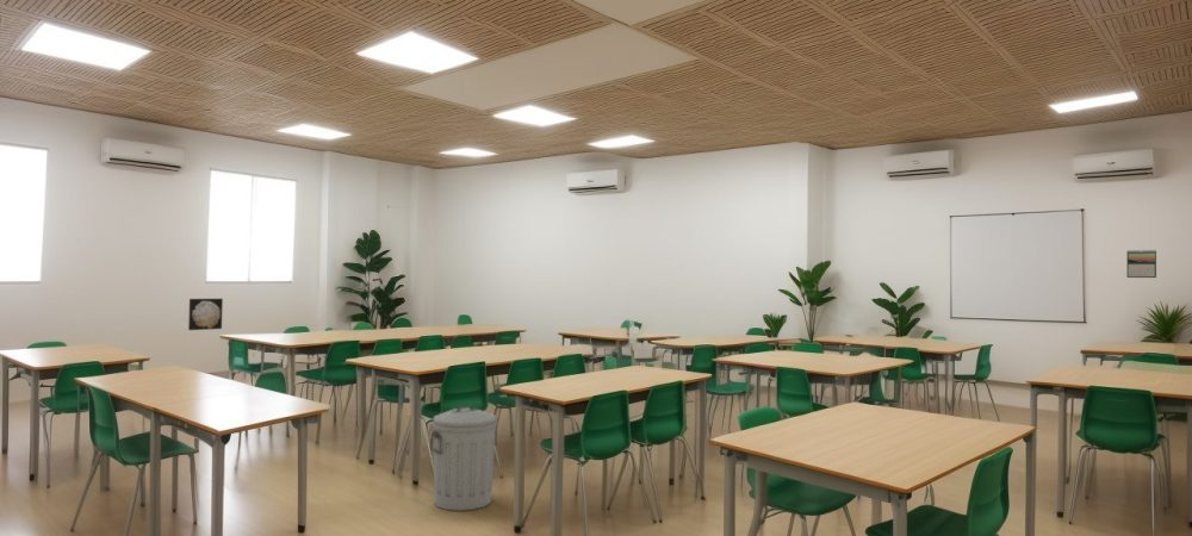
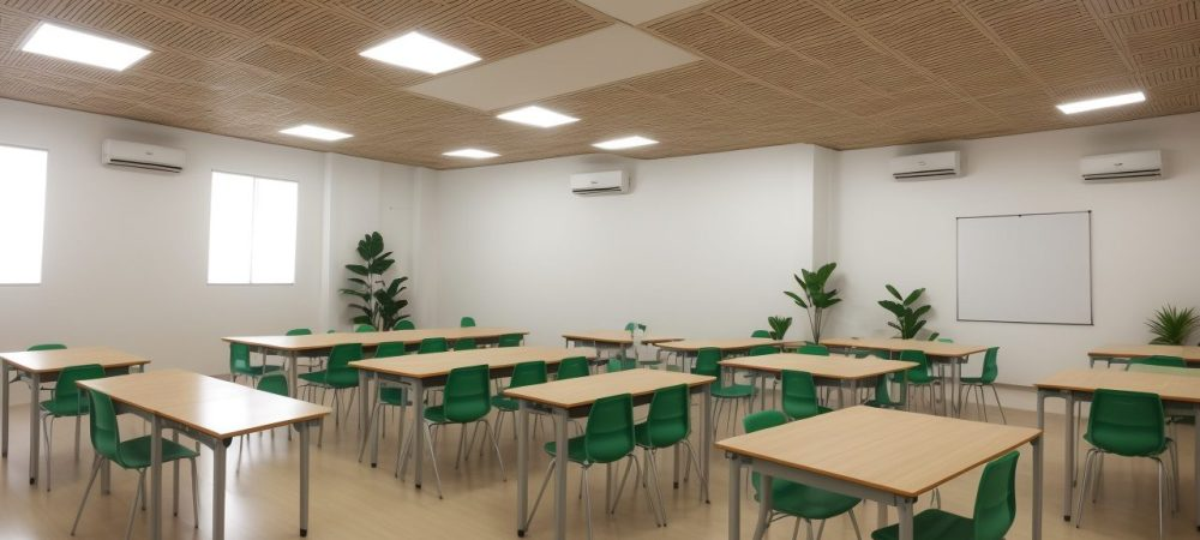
- trash can [429,405,498,512]
- wall art [187,298,224,331]
- calendar [1125,249,1157,279]
